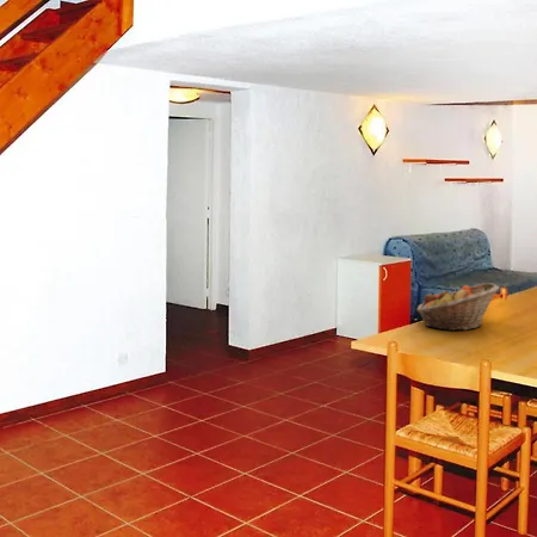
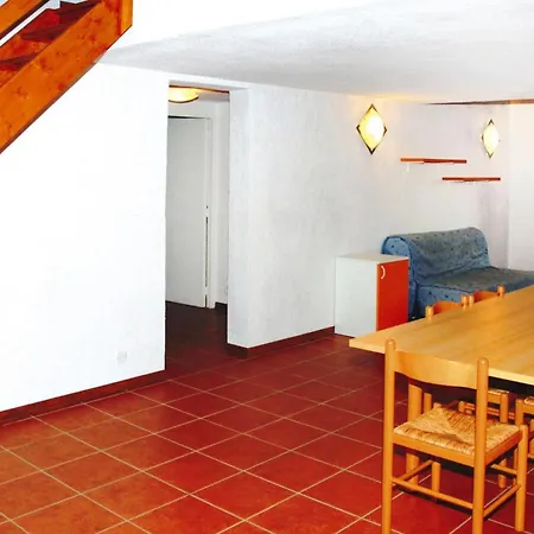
- fruit basket [415,282,500,332]
